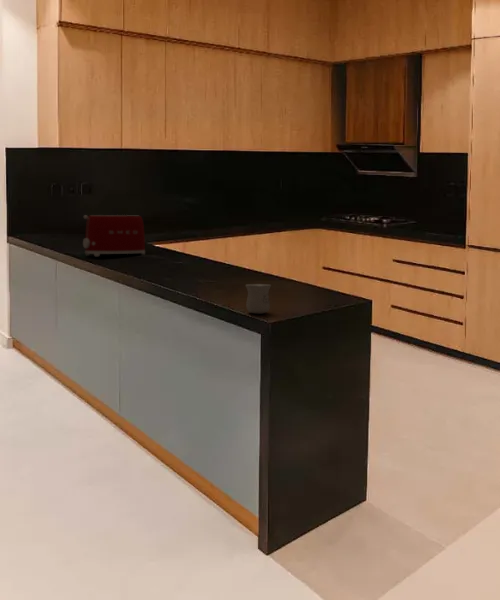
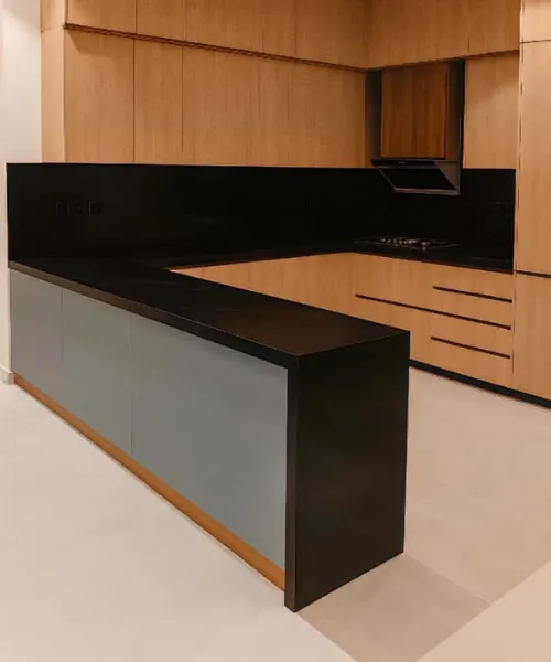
- toaster [82,214,146,257]
- mug [244,283,272,315]
